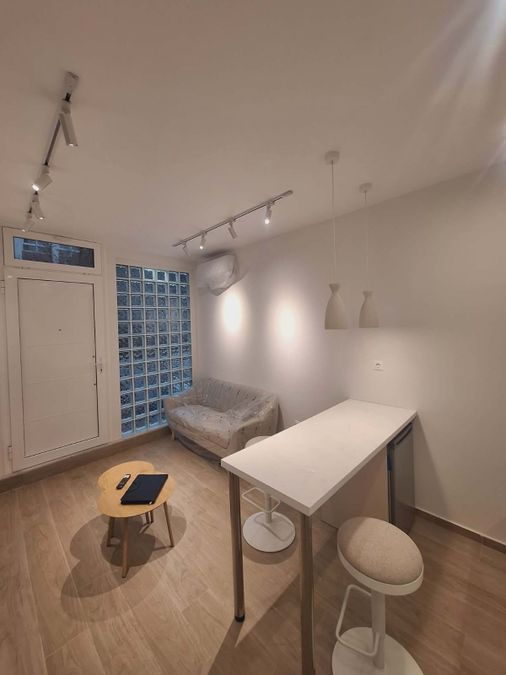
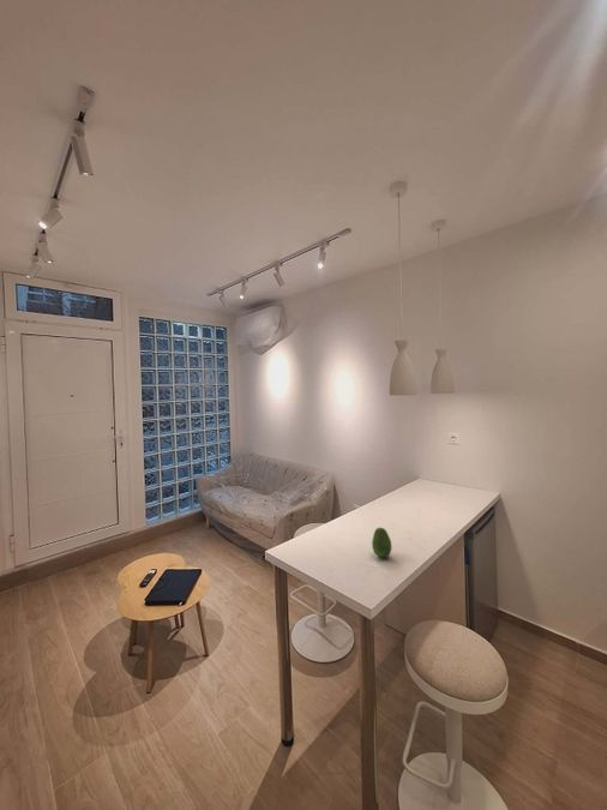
+ fruit [371,527,392,558]
